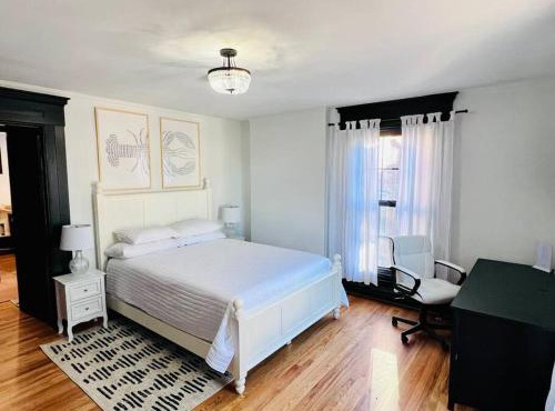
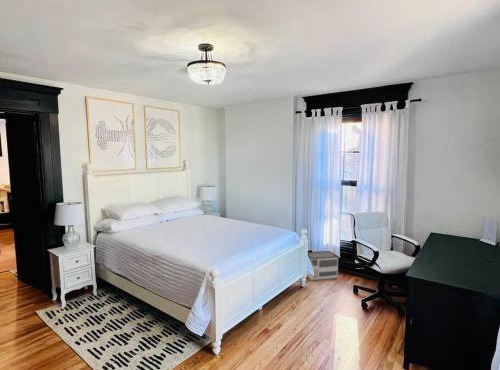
+ architectural model [306,250,339,281]
